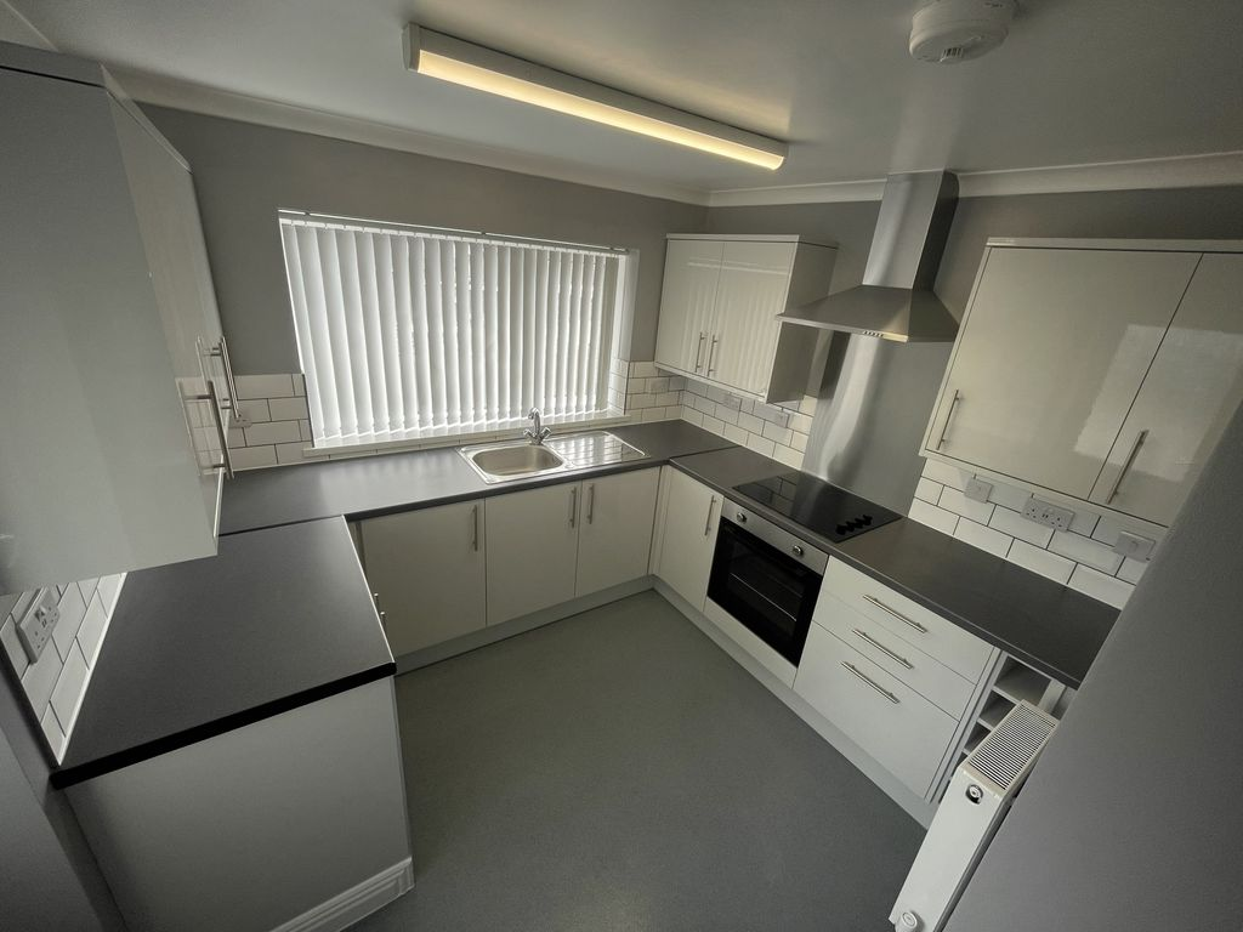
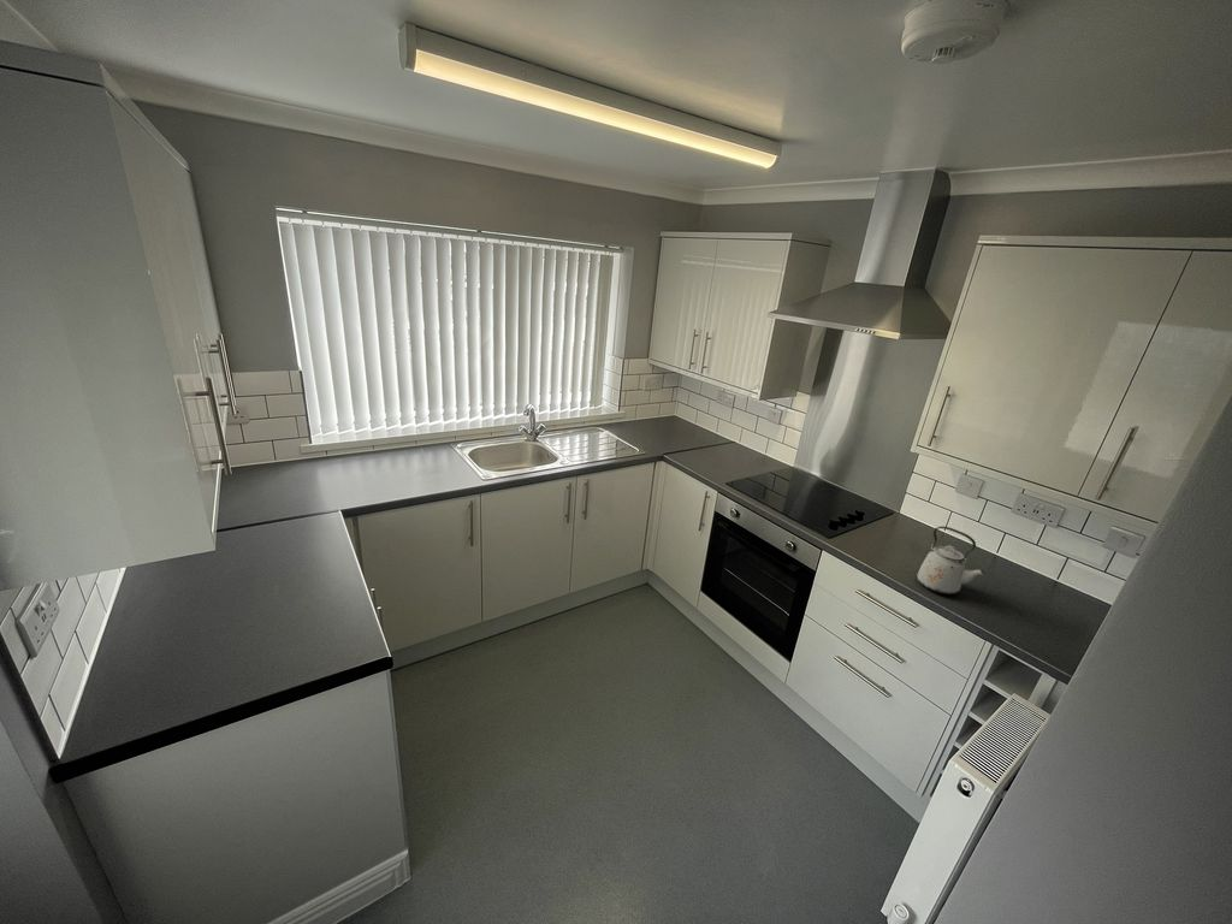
+ kettle [916,526,987,596]
